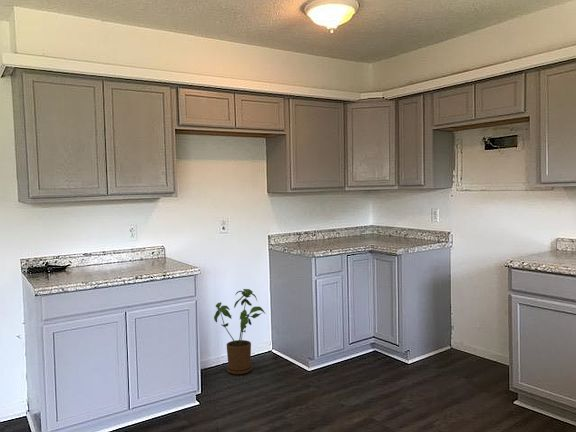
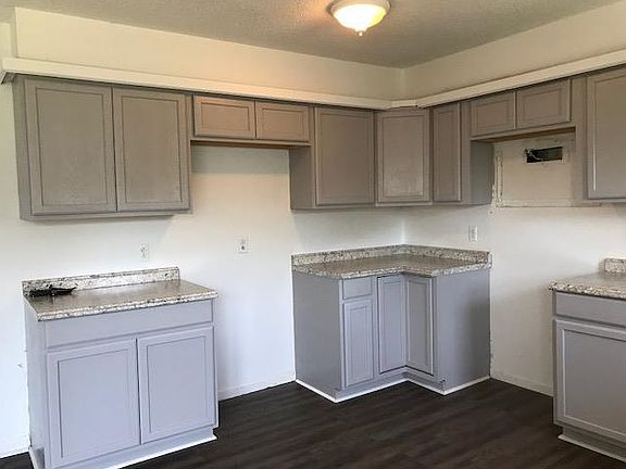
- house plant [213,288,267,375]
